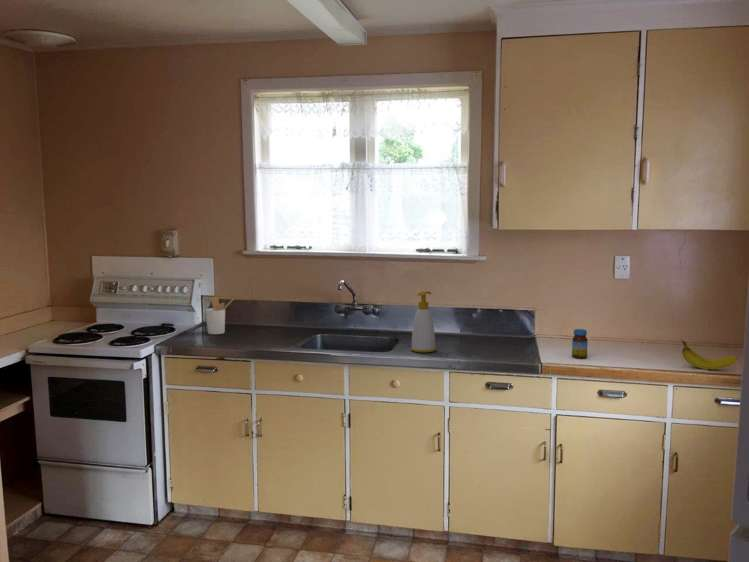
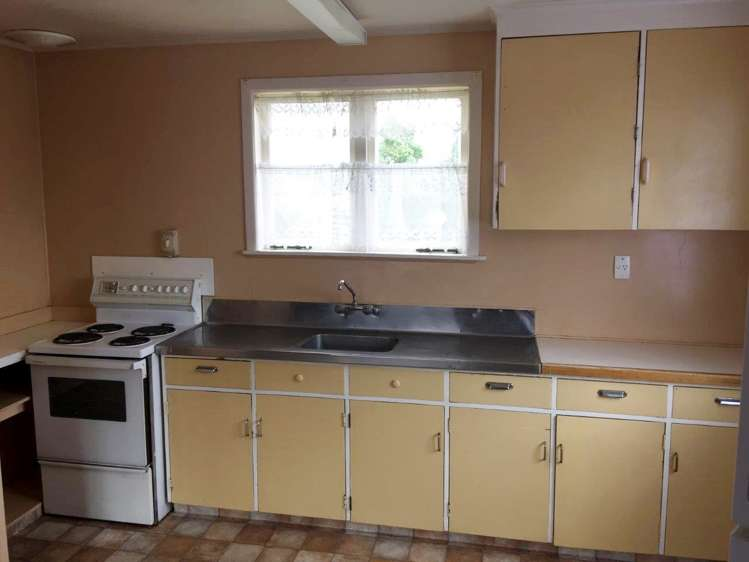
- soap bottle [410,290,437,354]
- fruit [681,339,738,370]
- utensil holder [205,295,235,335]
- jar [571,328,589,360]
